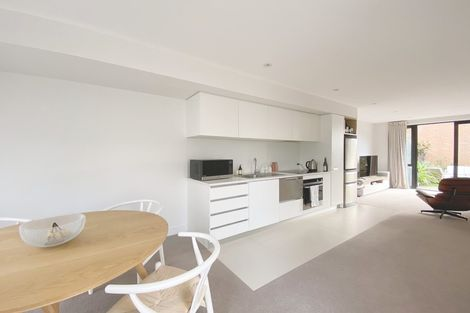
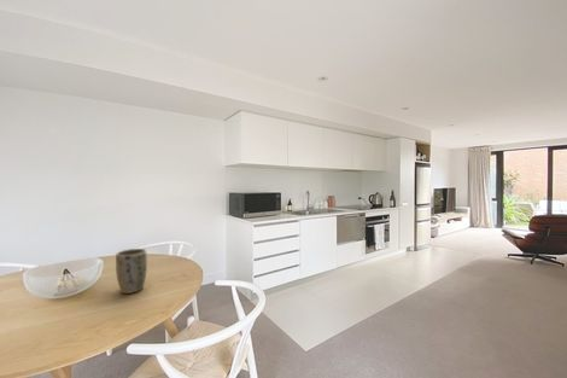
+ plant pot [115,248,148,295]
